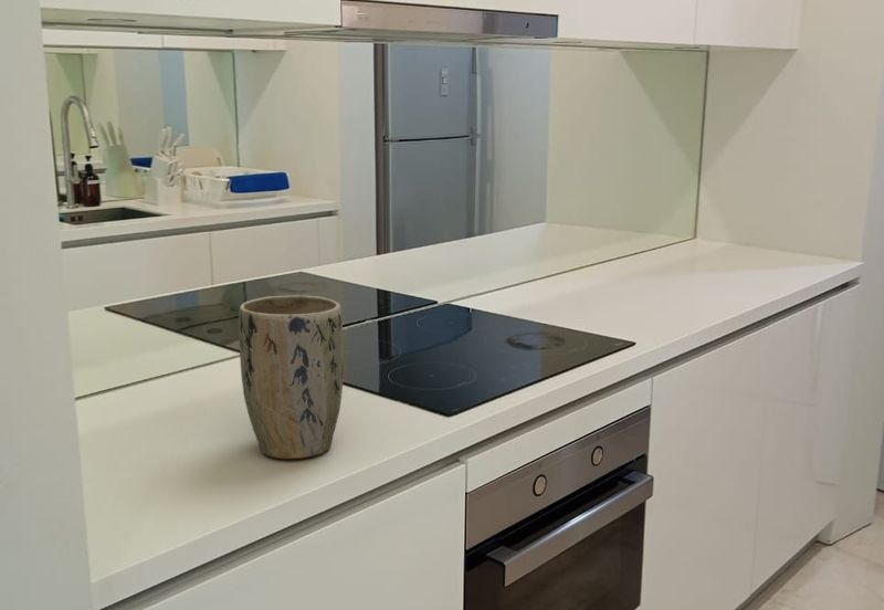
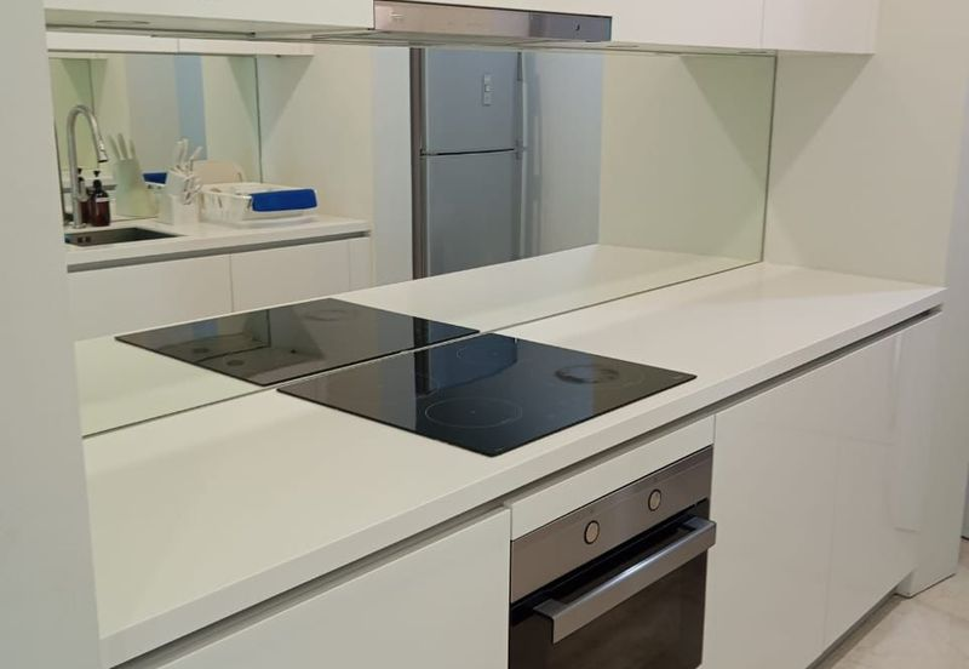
- plant pot [238,294,345,460]
